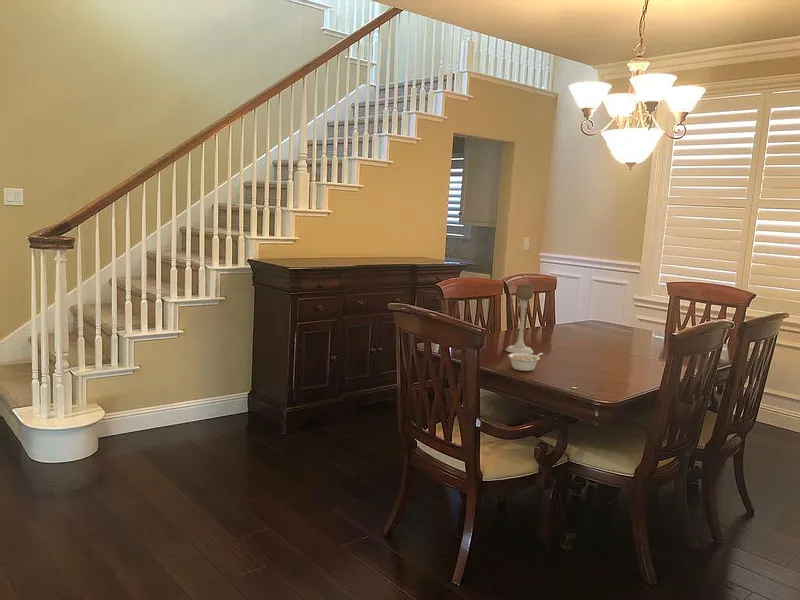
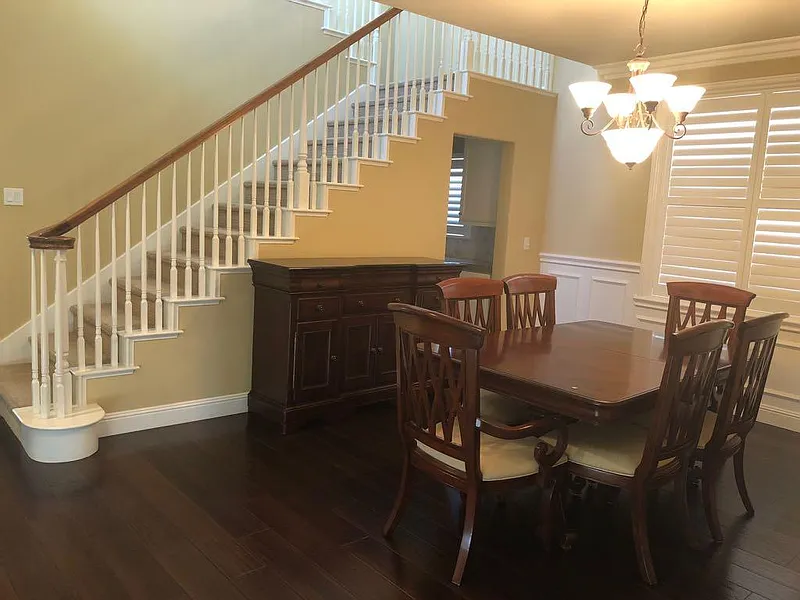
- legume [507,352,544,372]
- candle holder [505,283,535,354]
